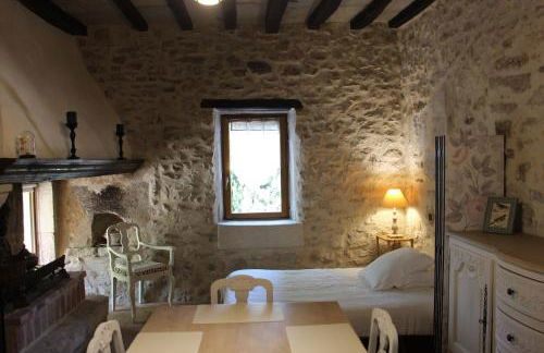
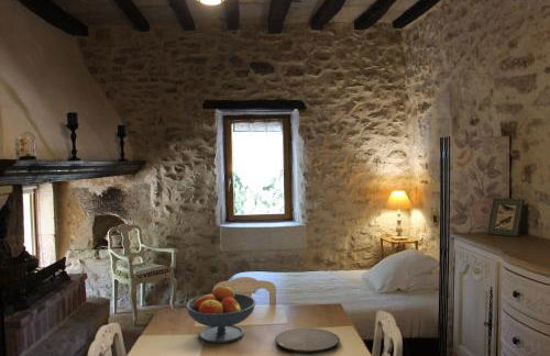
+ fruit bowl [185,283,257,344]
+ plate [274,327,341,354]
